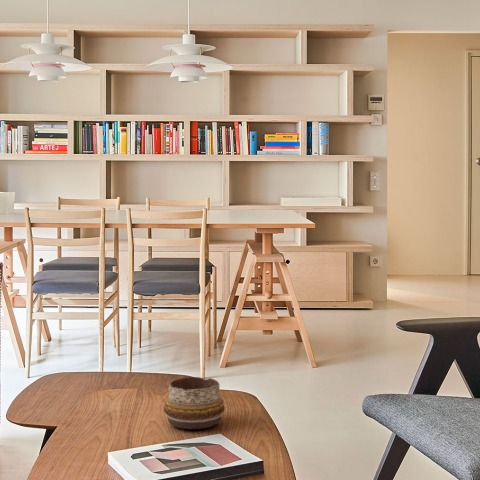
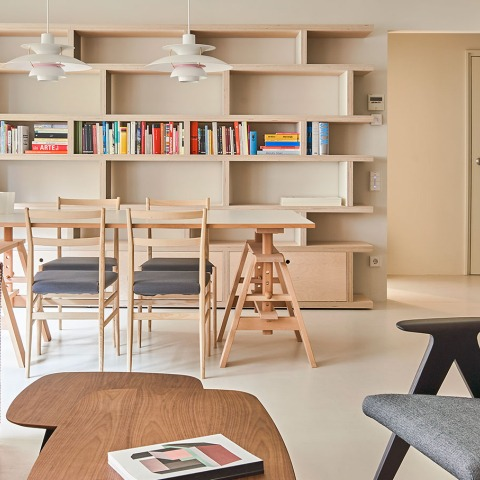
- decorative bowl [163,376,226,430]
